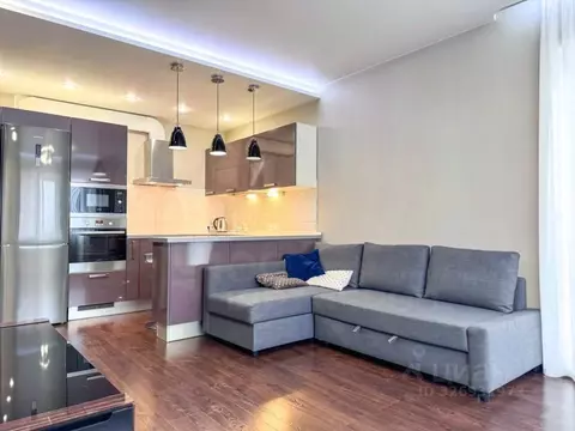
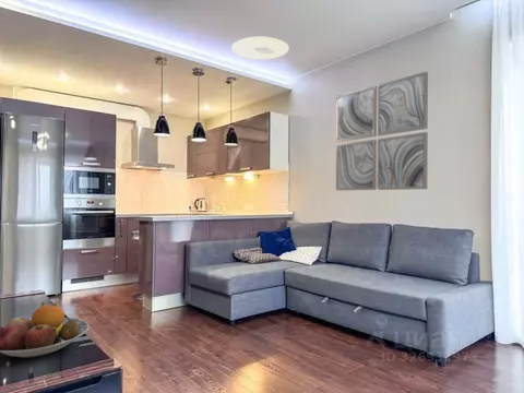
+ fruit bowl [0,301,90,359]
+ ceiling light [230,36,290,61]
+ wall art [335,70,429,191]
